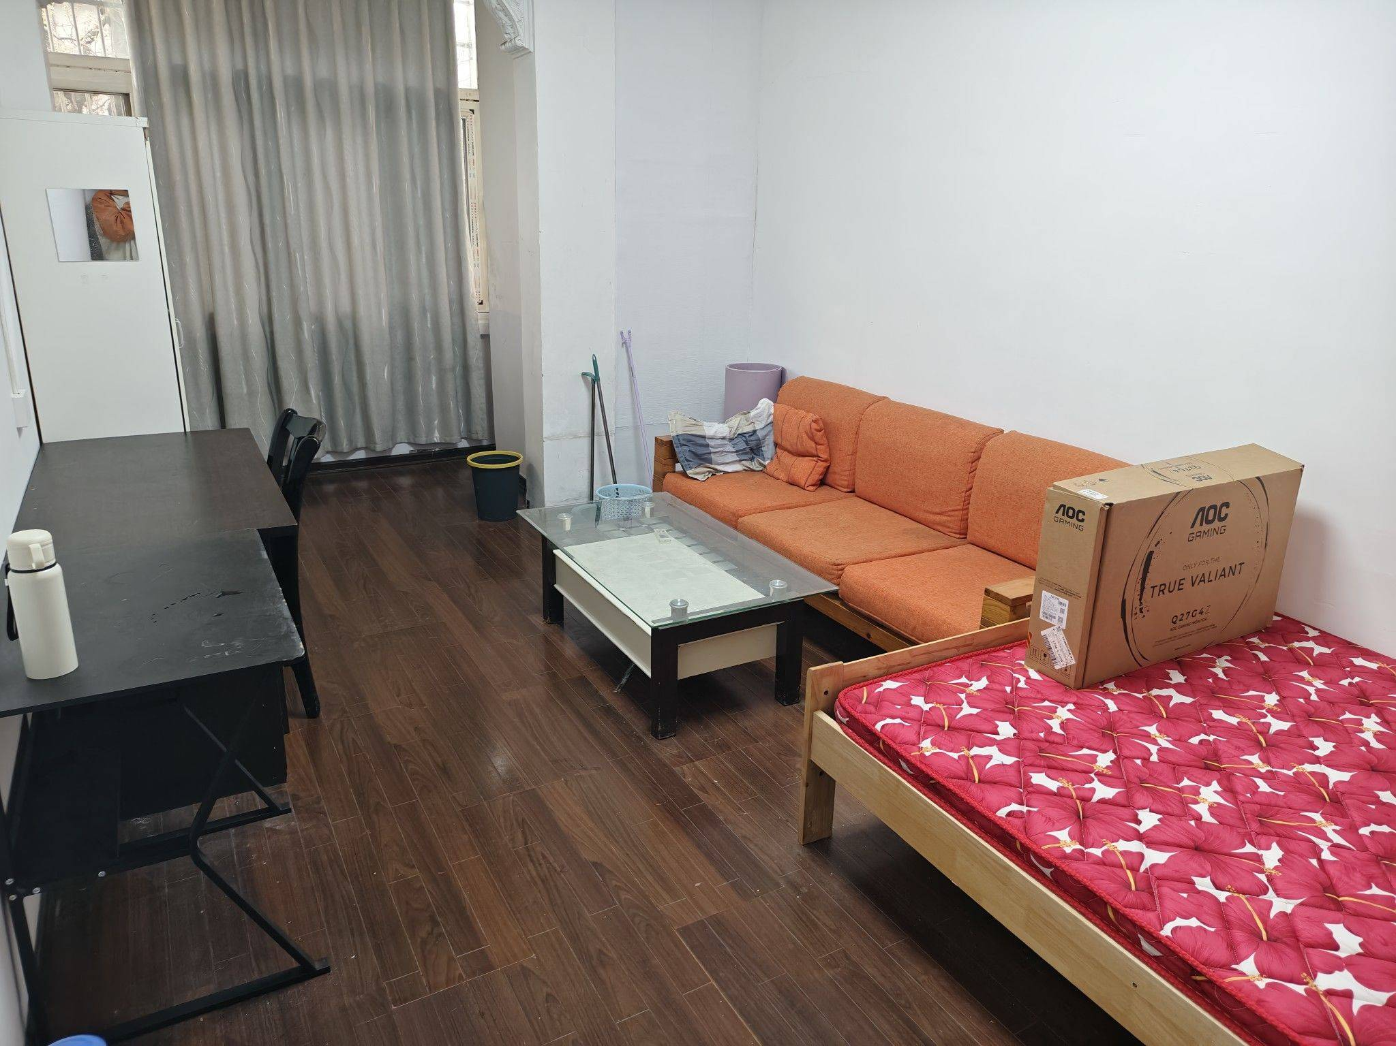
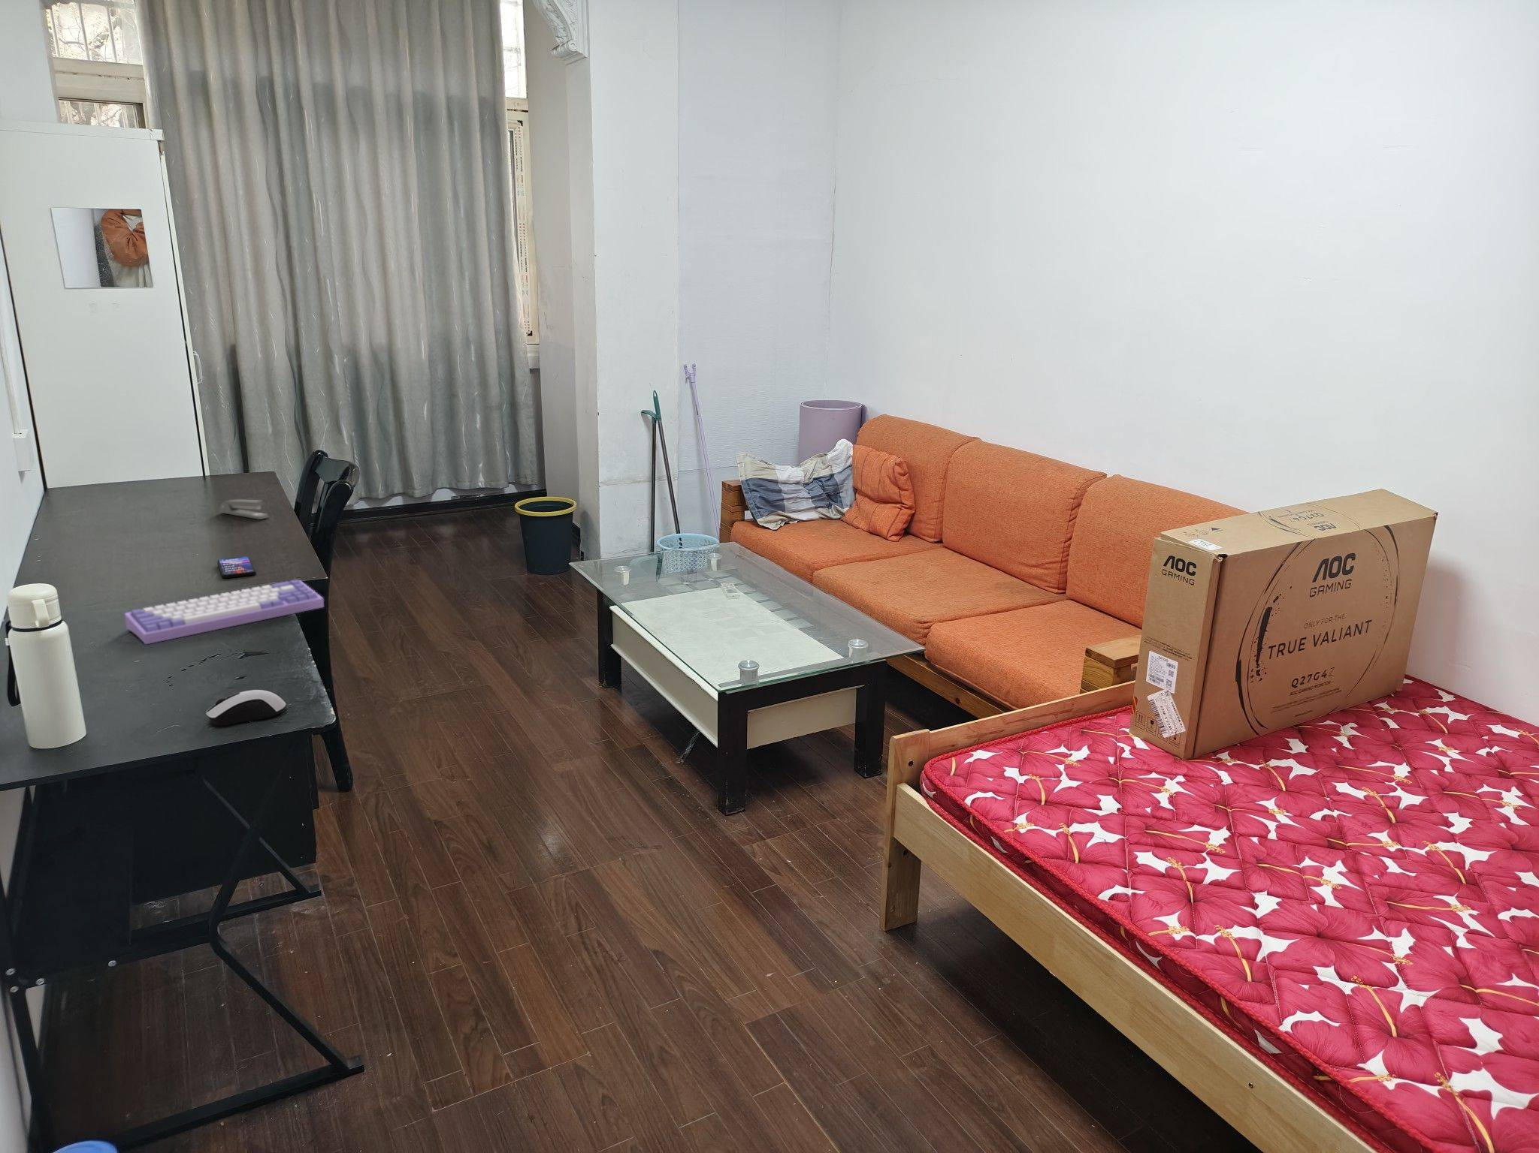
+ keyboard [124,579,325,646]
+ smartphone [217,556,257,579]
+ stapler [219,499,270,521]
+ computer mouse [205,689,286,725]
